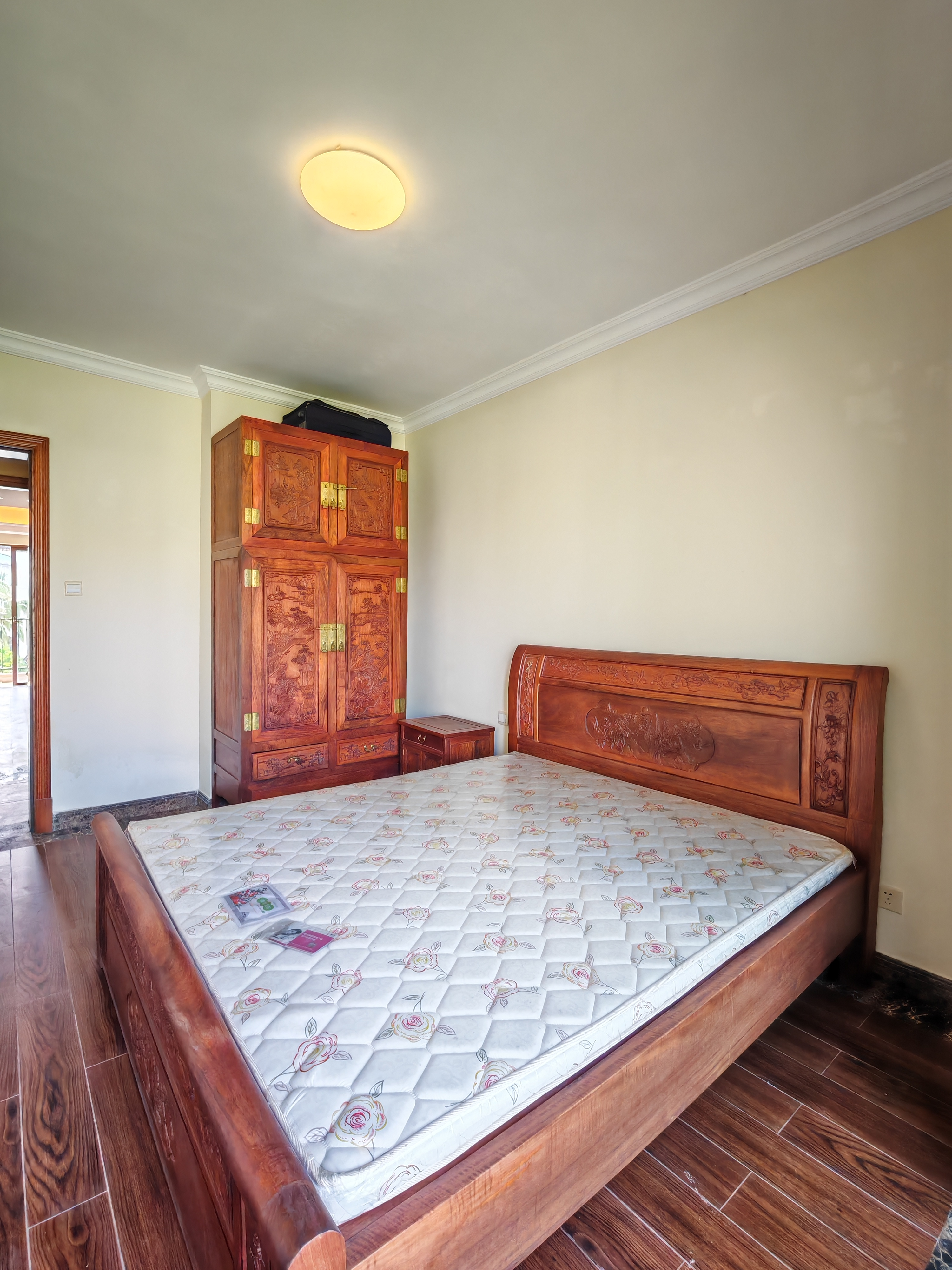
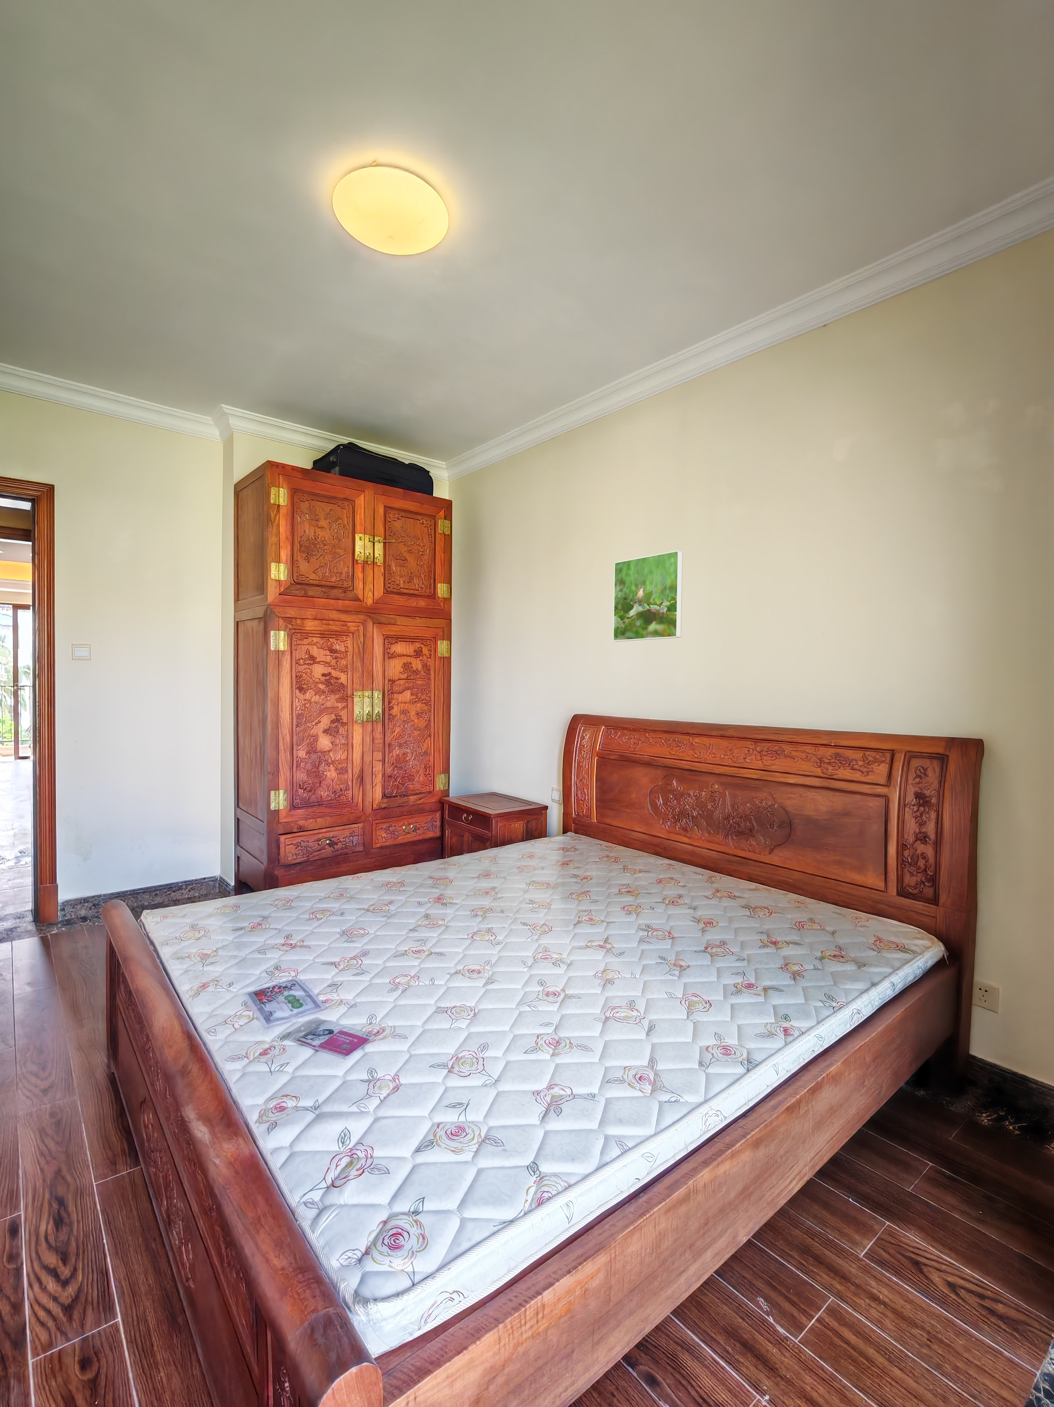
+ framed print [612,551,683,641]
